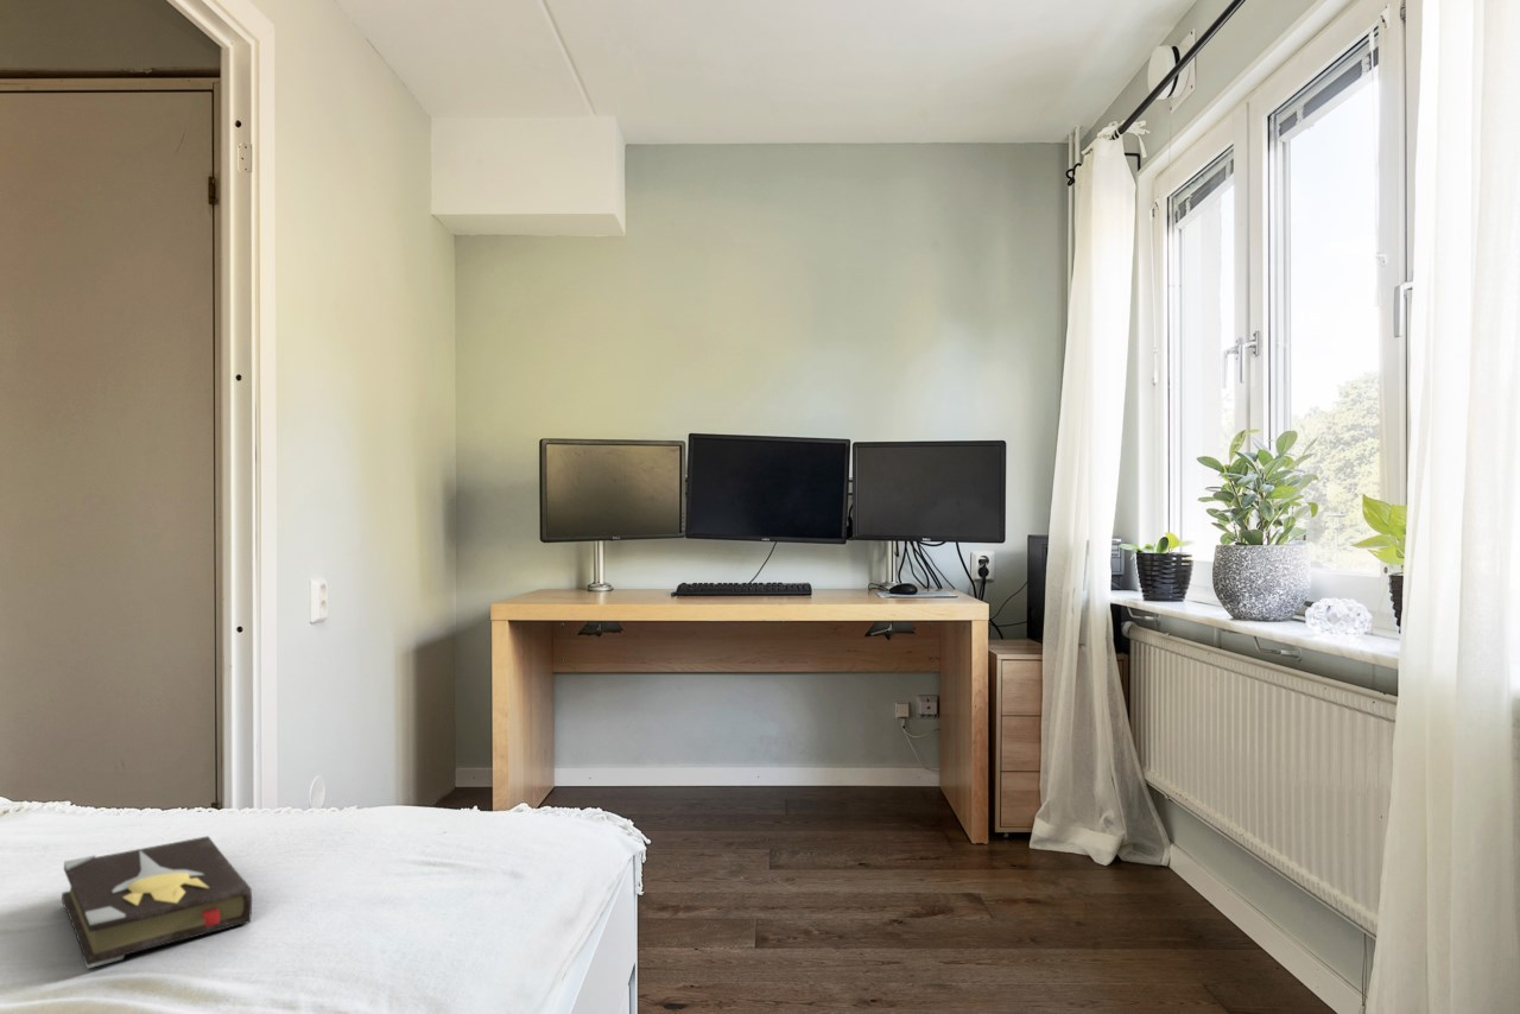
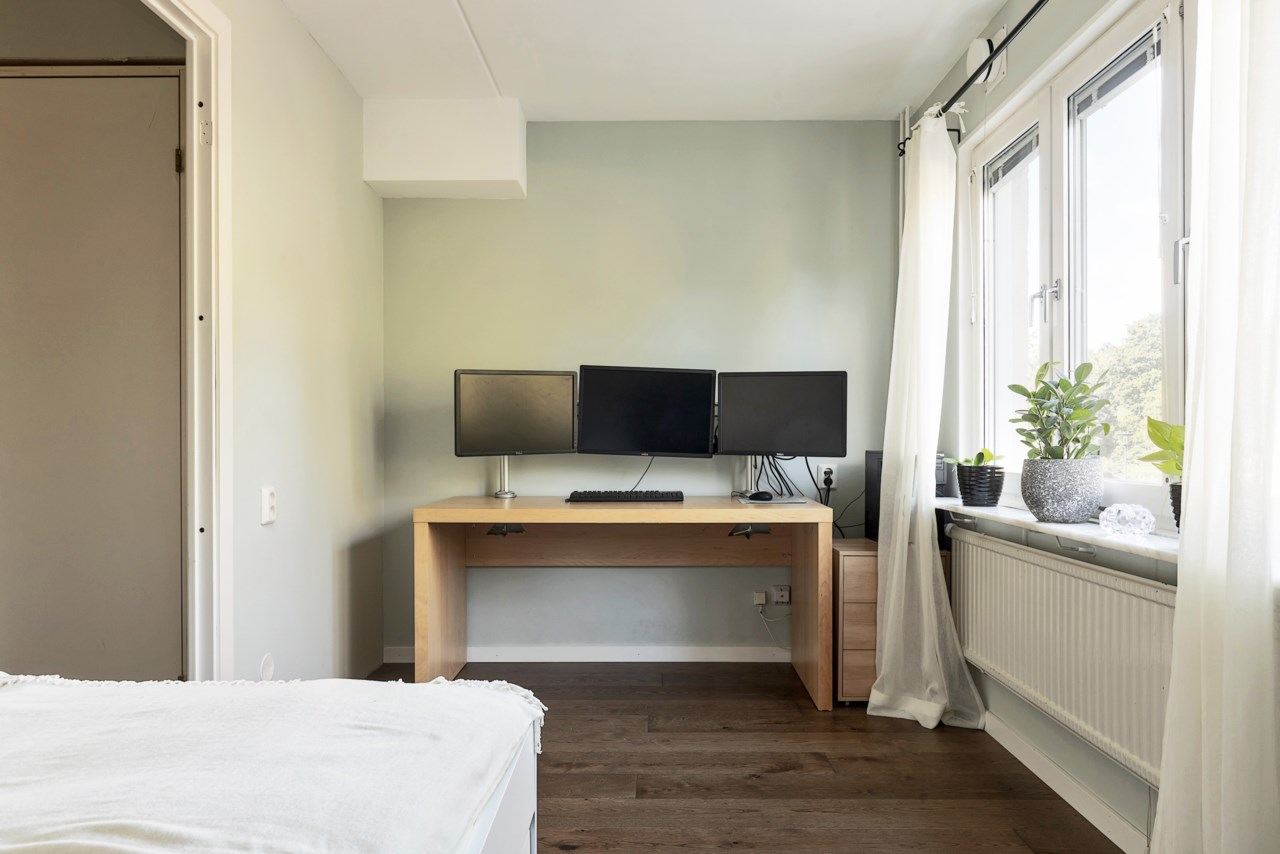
- hardback book [61,835,253,970]
